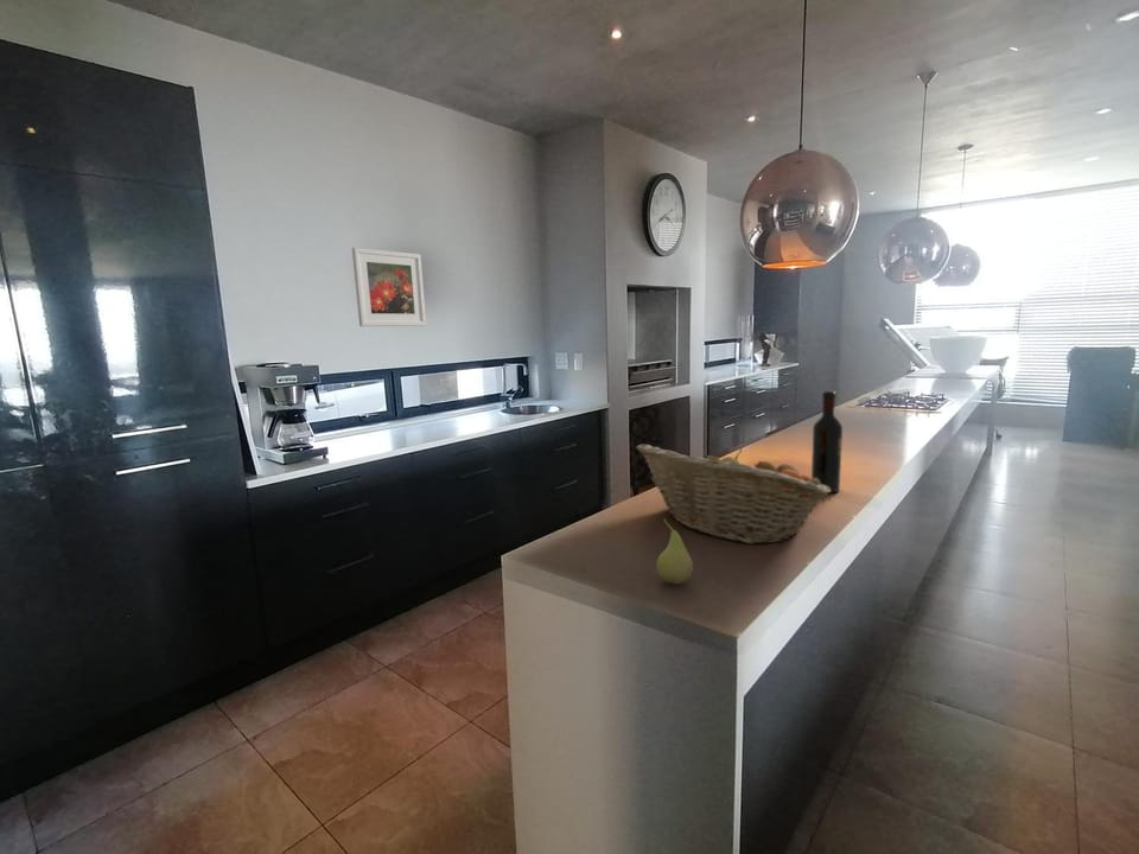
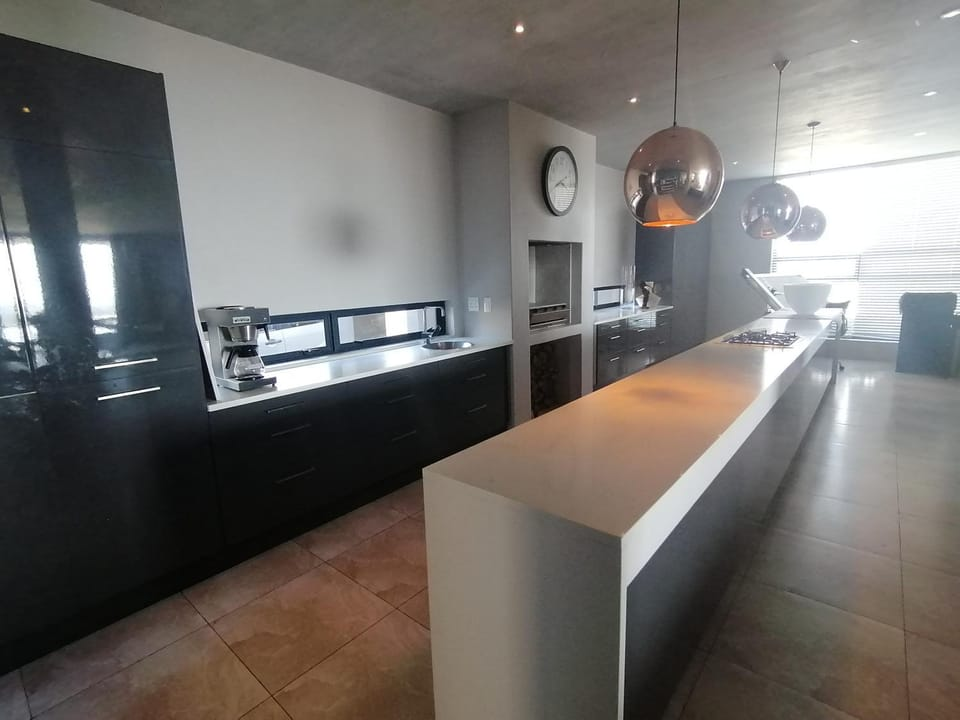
- fruit basket [635,442,831,546]
- fruit [656,517,694,585]
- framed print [351,247,427,327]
- wine bottle [810,389,844,495]
